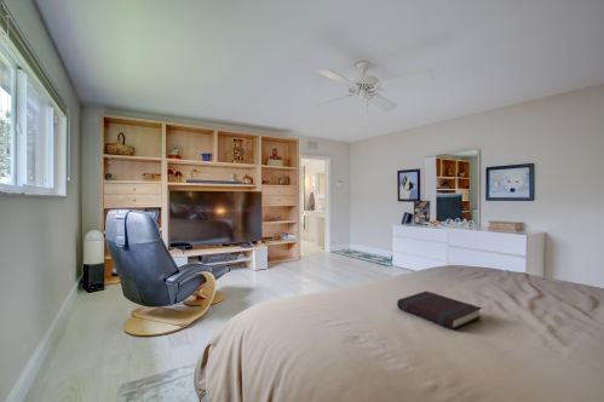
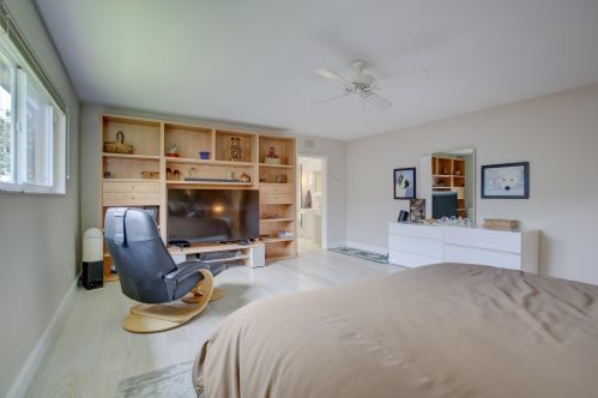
- book [396,291,483,331]
